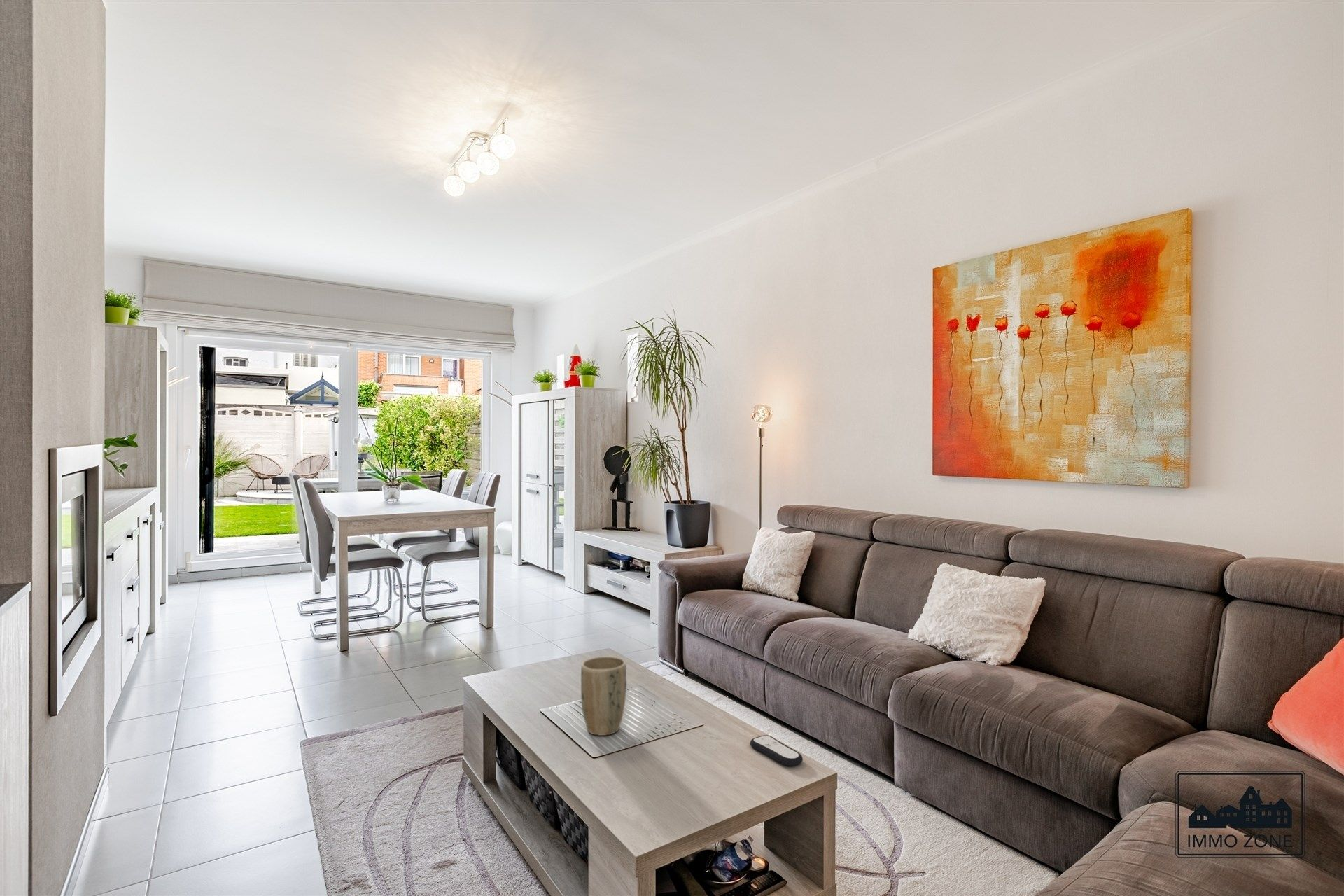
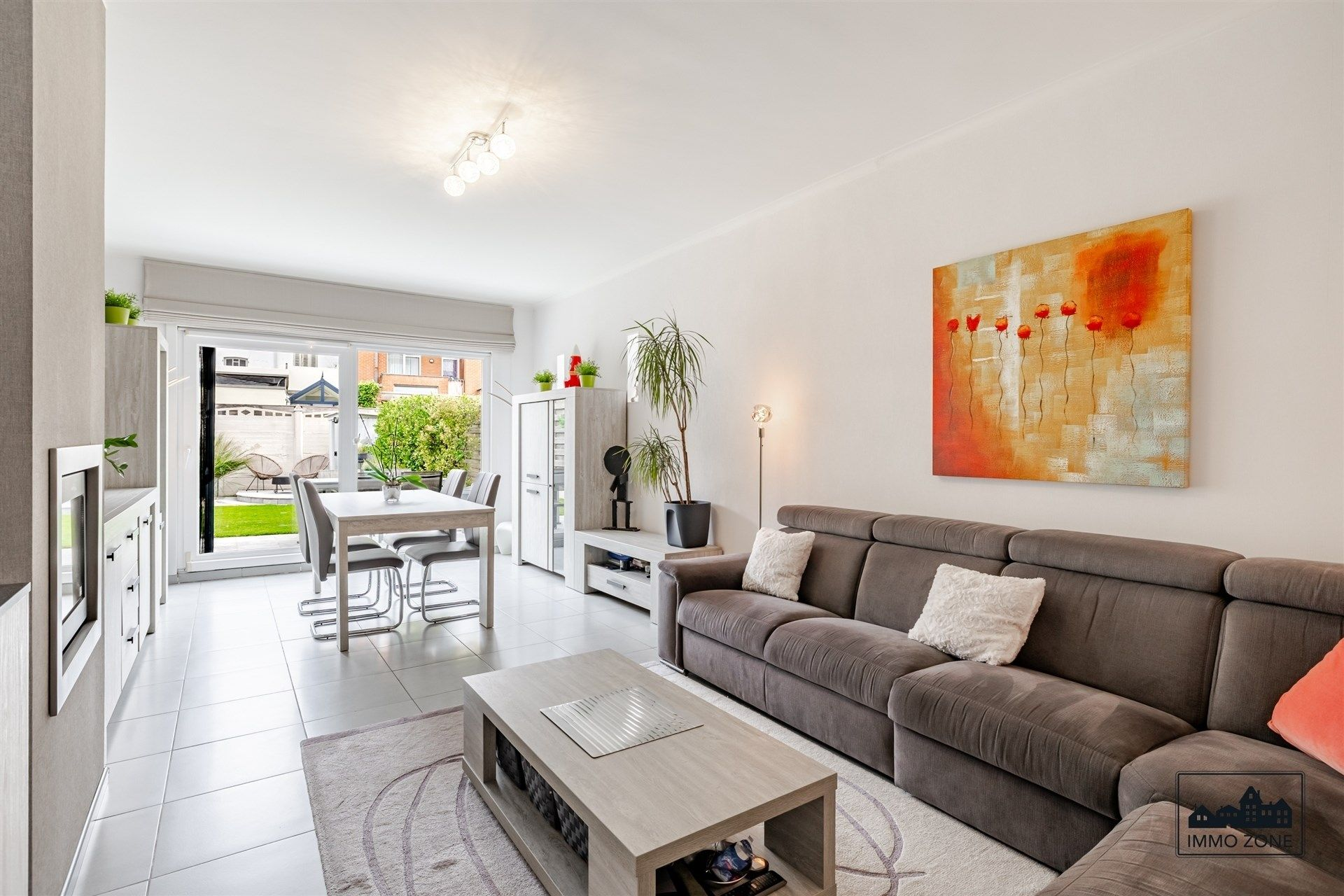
- remote control [750,734,804,766]
- plant pot [580,656,627,736]
